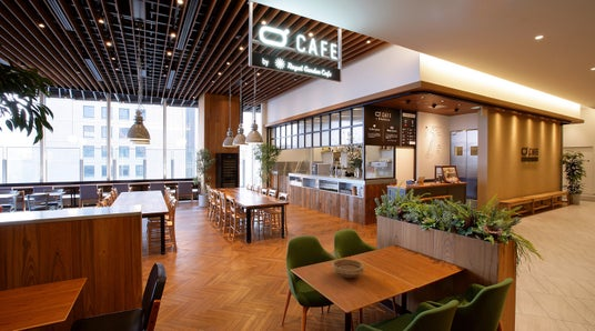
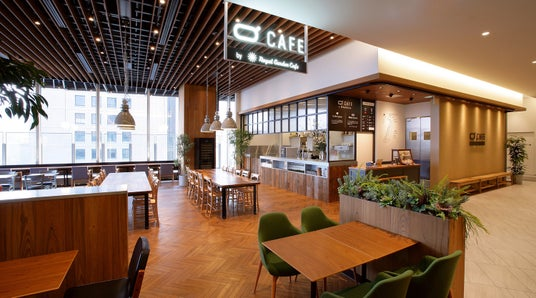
- ceramic bowl [331,258,366,279]
